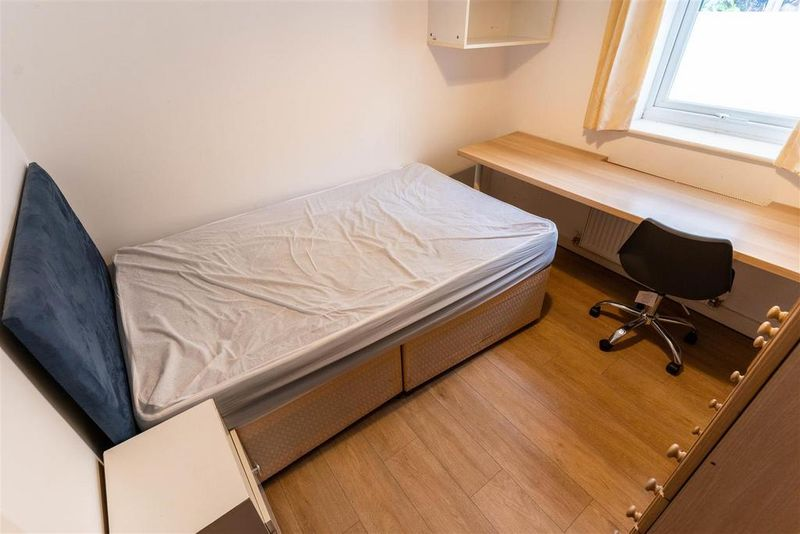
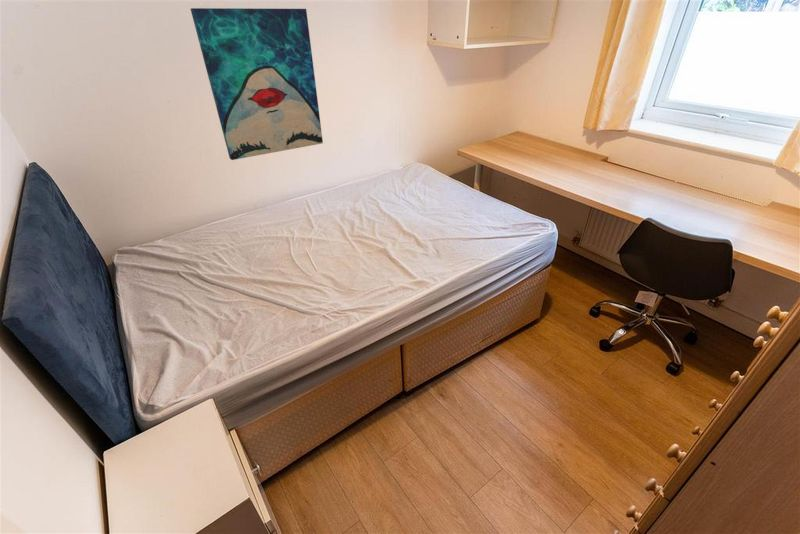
+ wall art [190,7,324,161]
